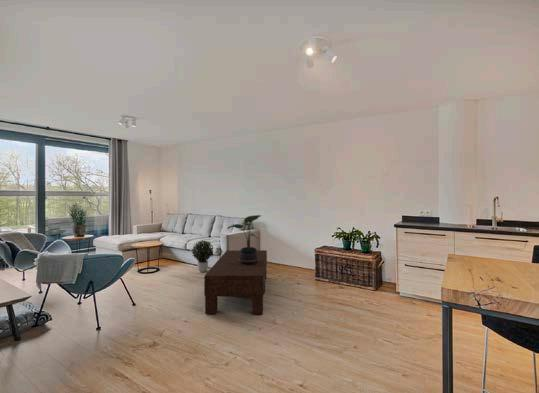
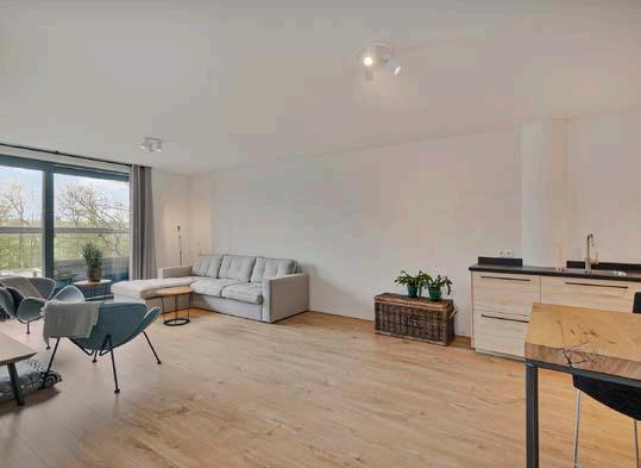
- coffee table [203,249,268,315]
- potted plant [190,239,214,273]
- potted plant [226,214,262,265]
